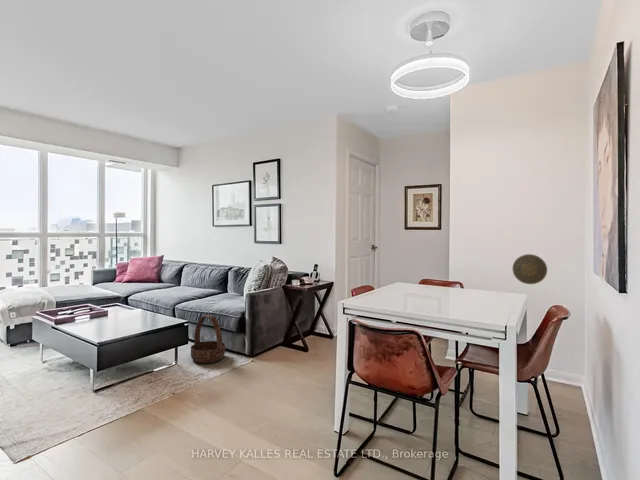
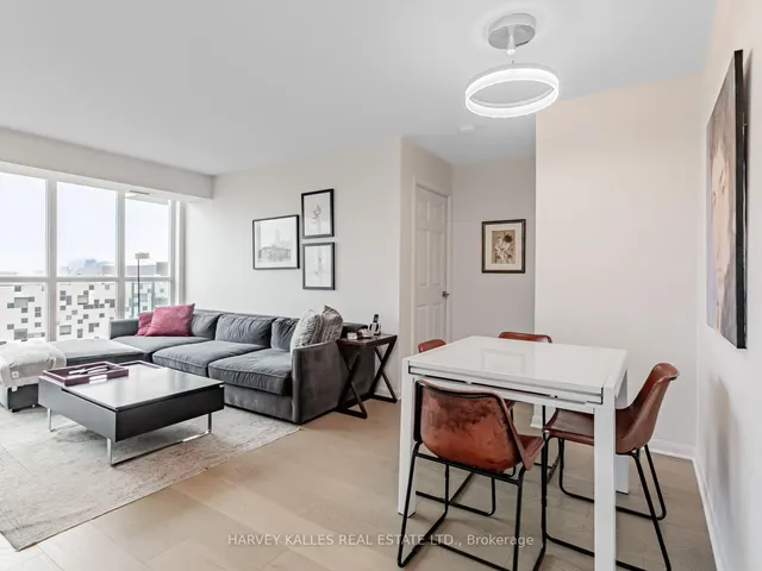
- basket [190,314,226,364]
- decorative plate [511,253,548,285]
